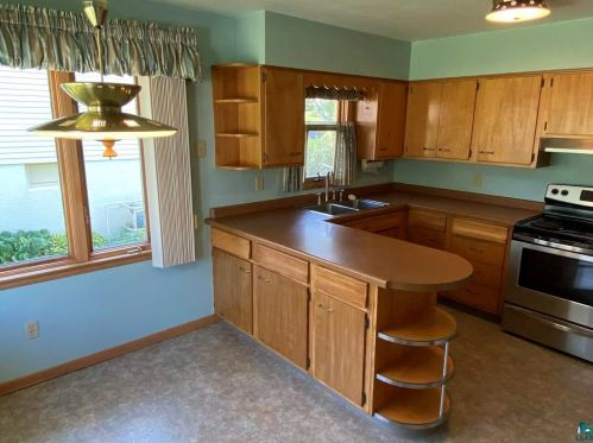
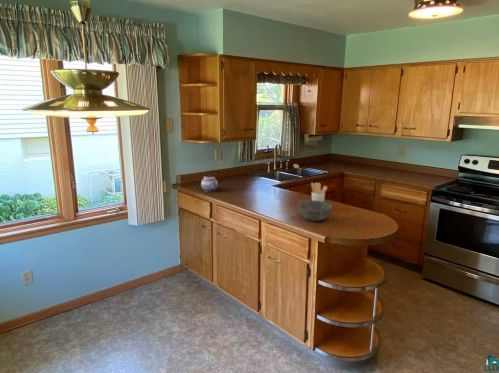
+ bowl [297,199,333,222]
+ utensil holder [310,182,329,202]
+ teapot [200,174,219,193]
